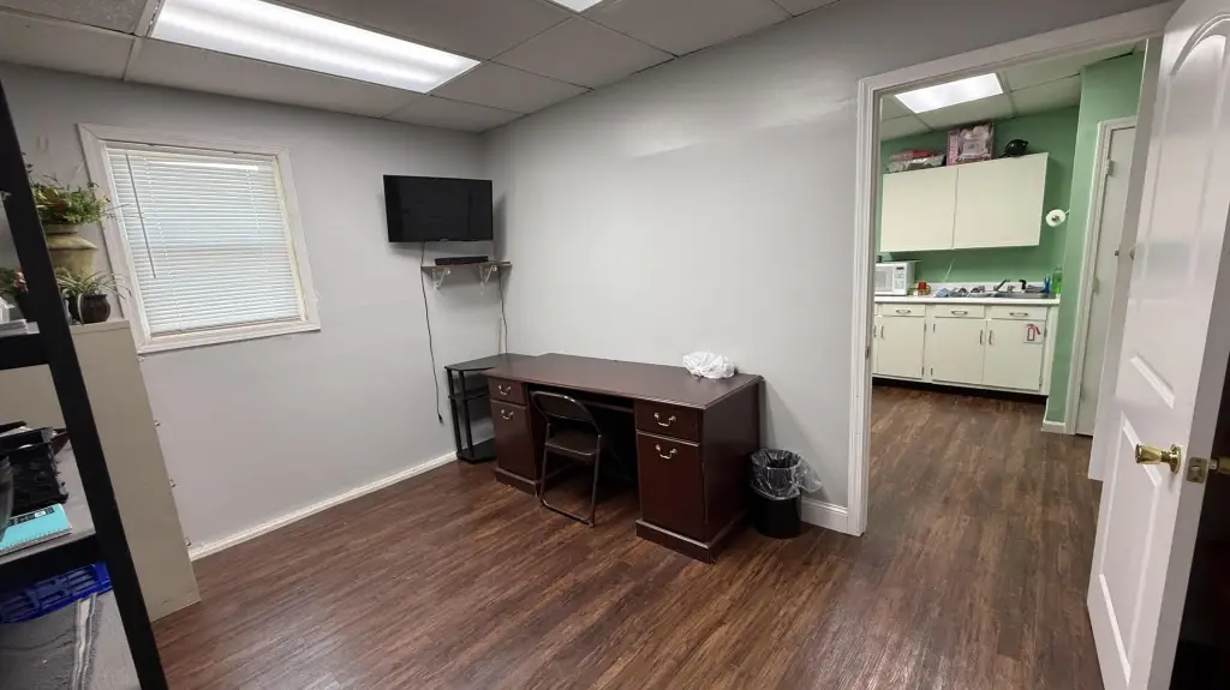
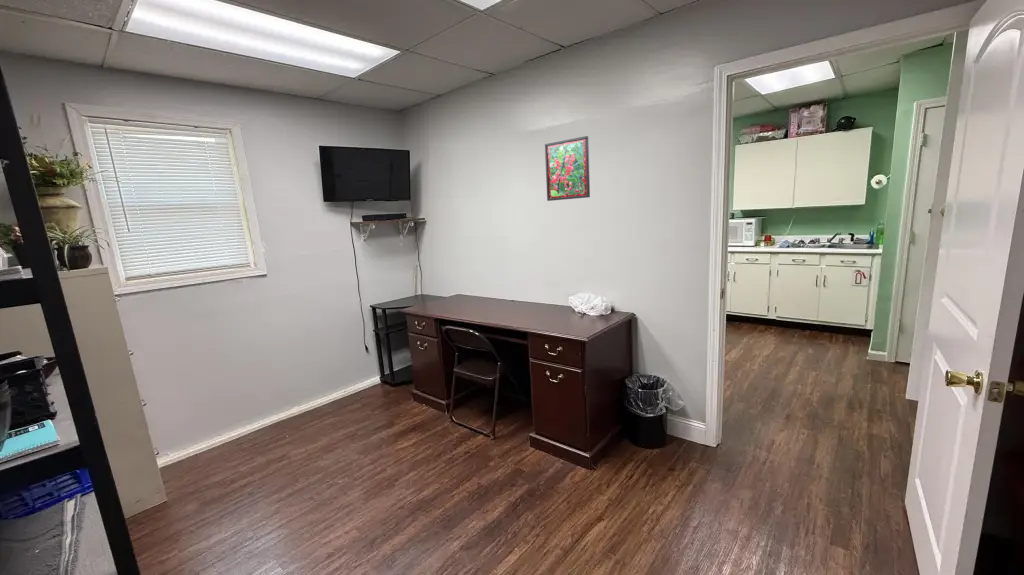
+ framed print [544,135,591,202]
